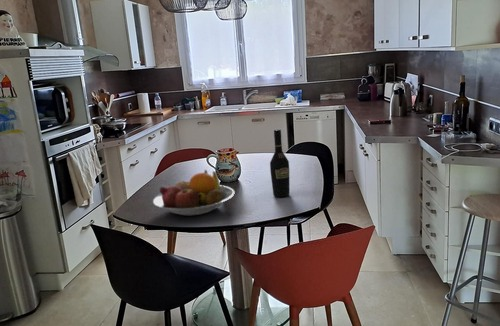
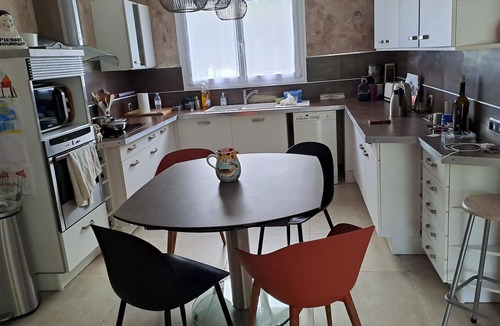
- wine bottle [269,129,290,198]
- fruit bowl [152,169,235,217]
